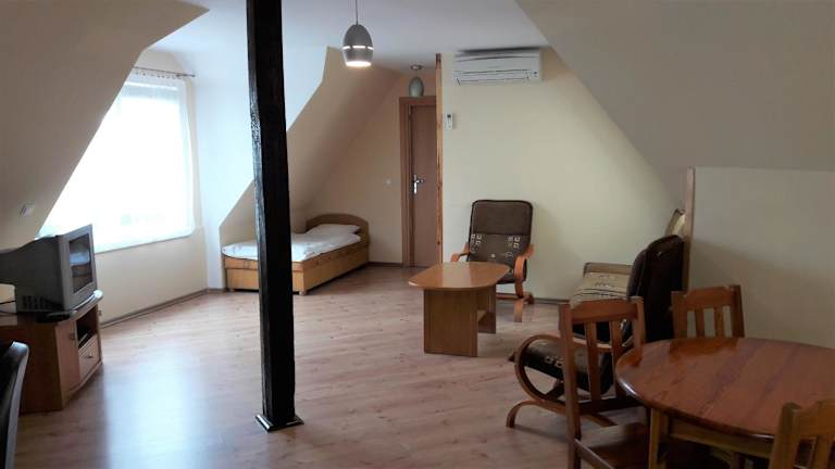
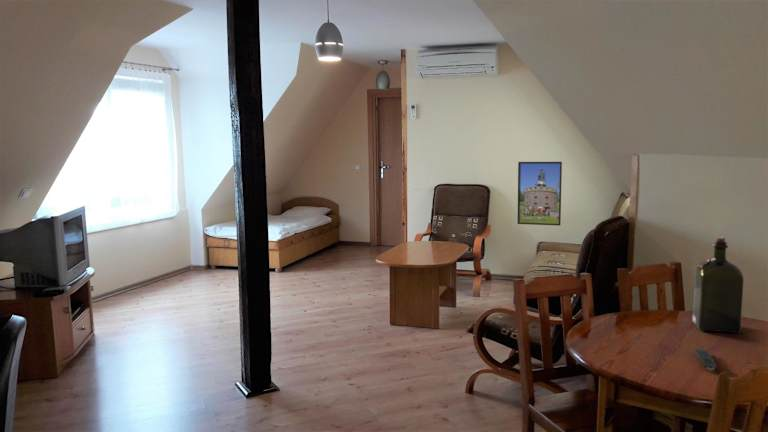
+ remote control [693,348,718,372]
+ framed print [516,161,563,227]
+ liquor [692,236,745,334]
